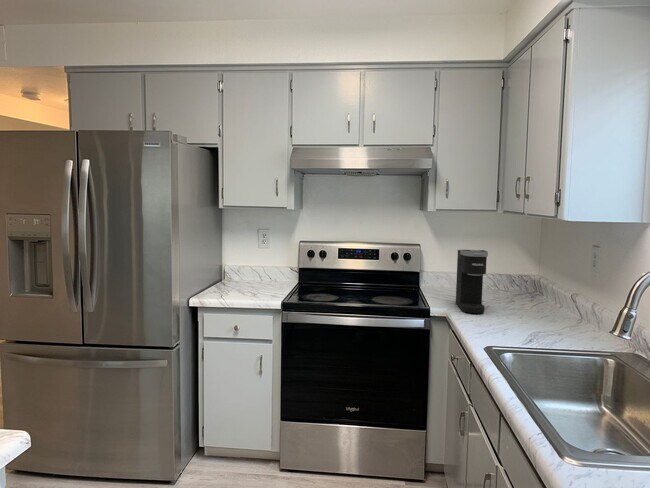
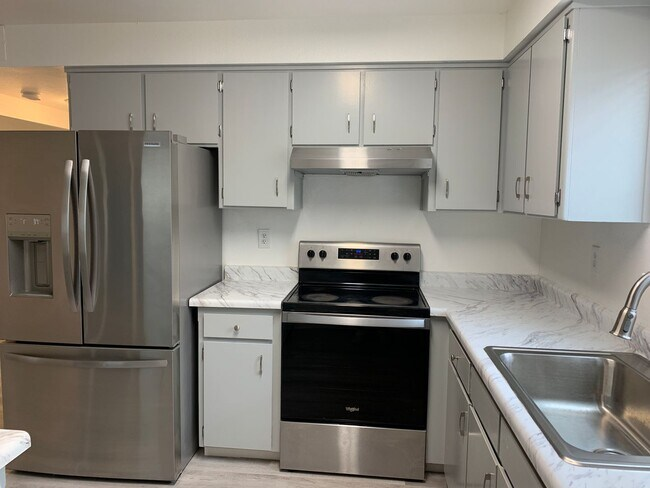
- coffee maker [455,249,489,314]
